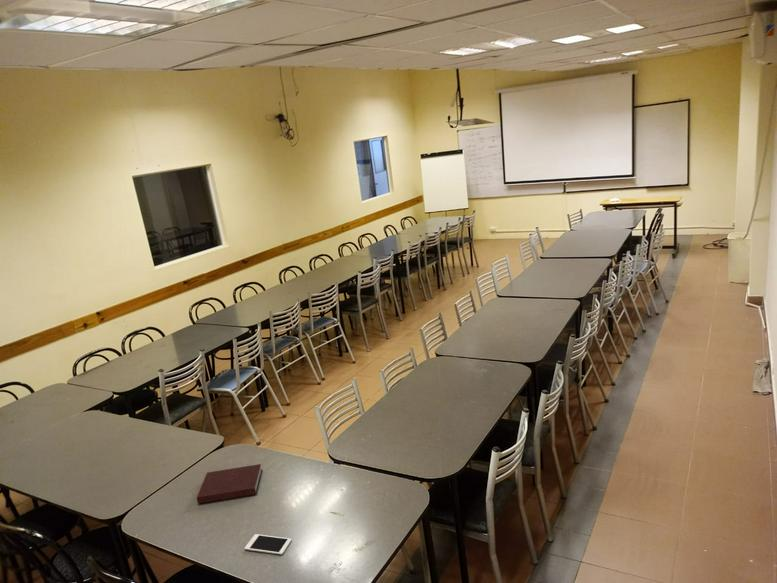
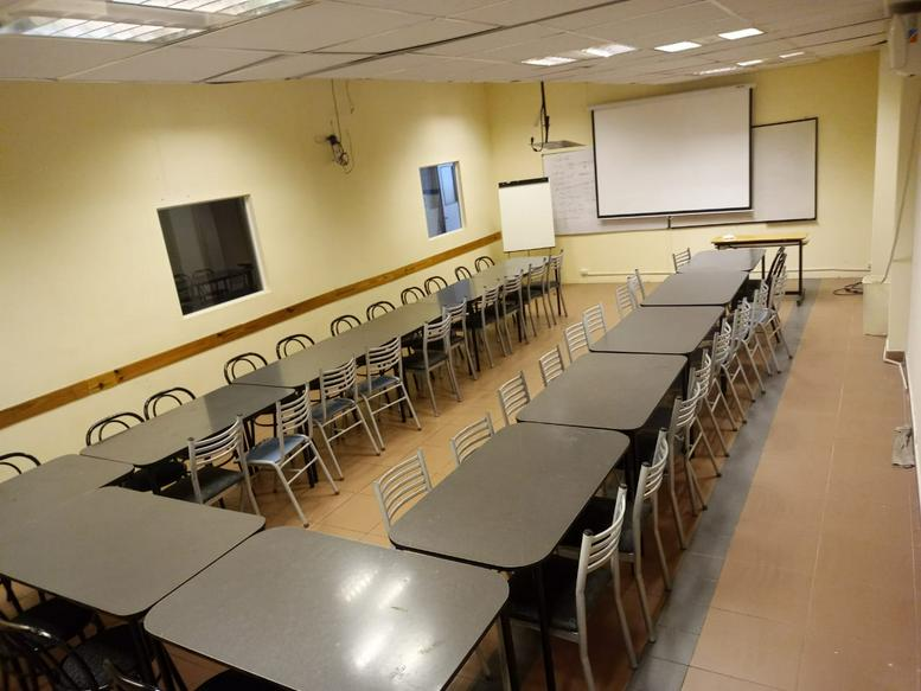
- cell phone [244,533,293,556]
- notebook [196,463,263,505]
